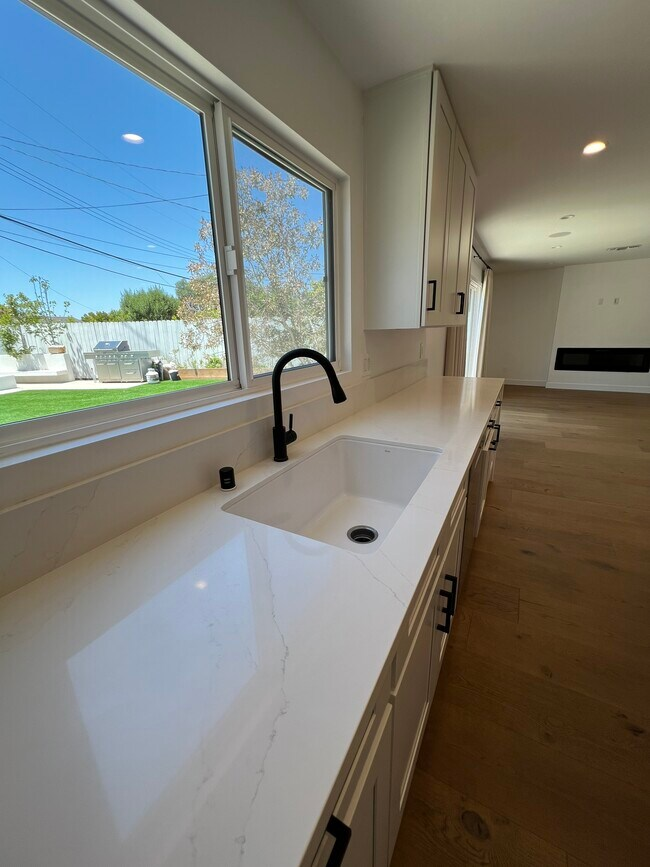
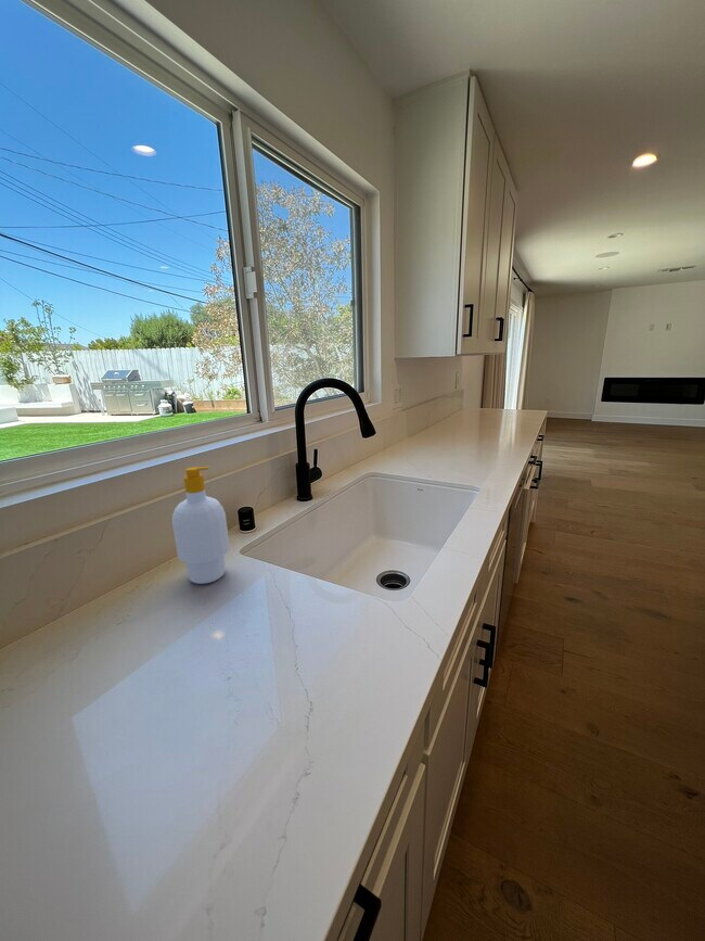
+ soap bottle [171,466,230,585]
